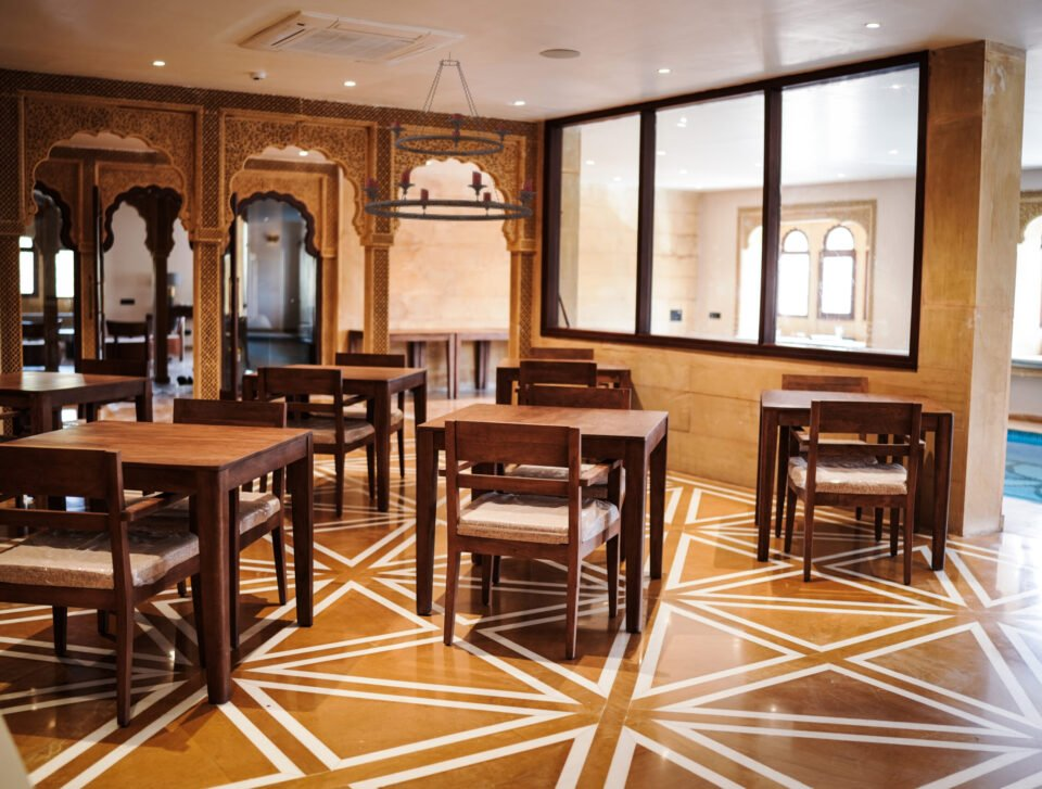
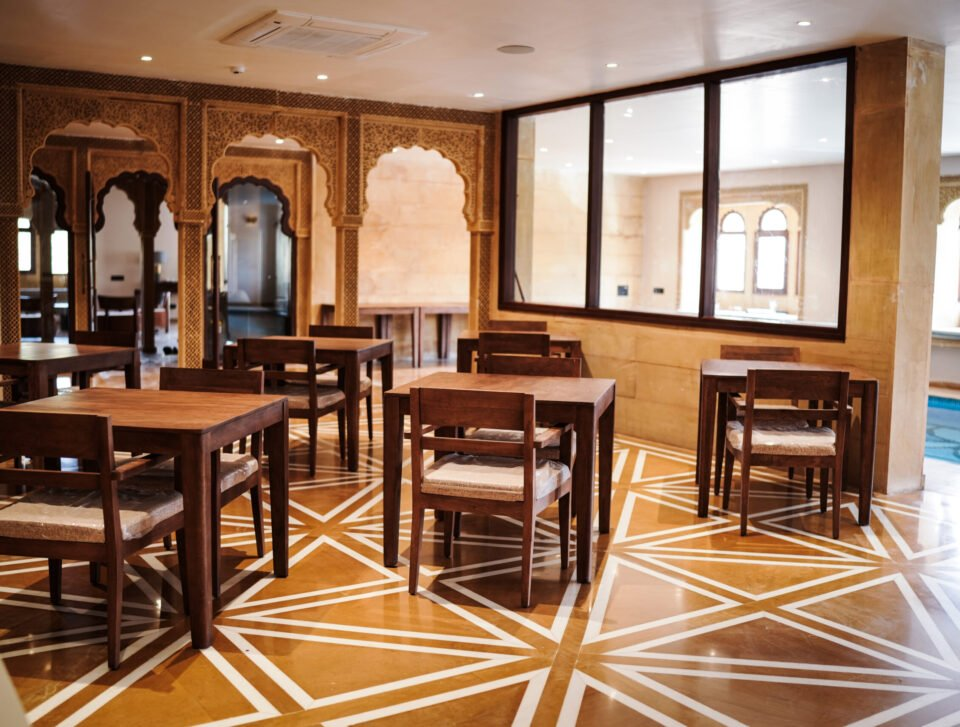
- chandelier [359,51,538,222]
